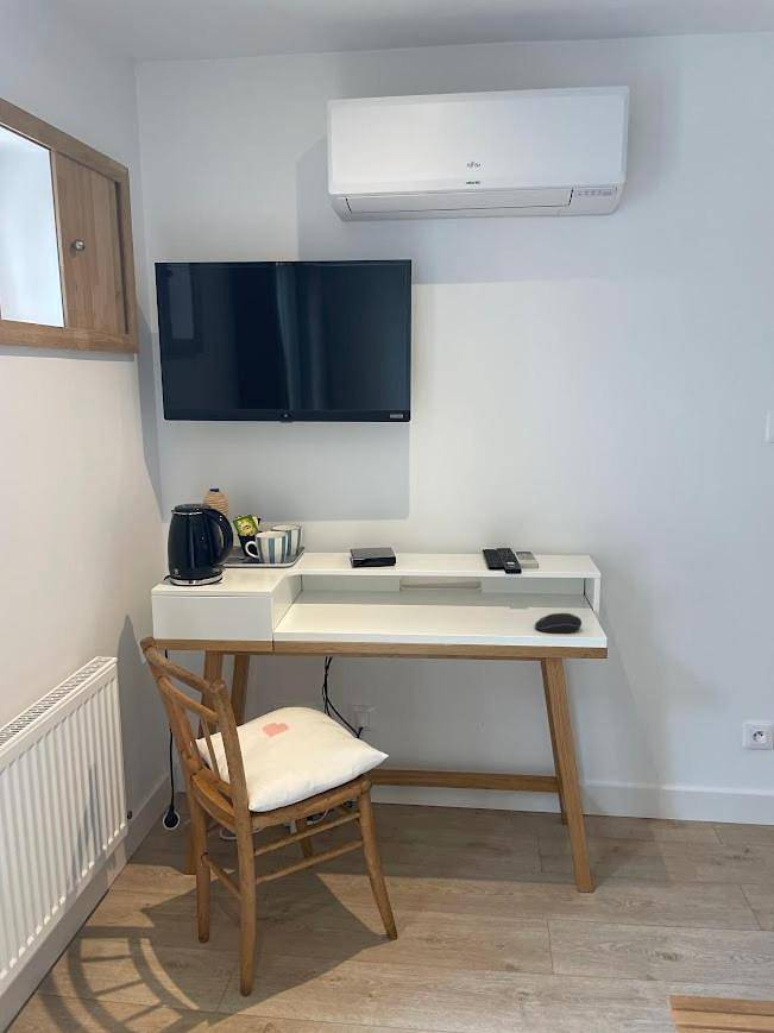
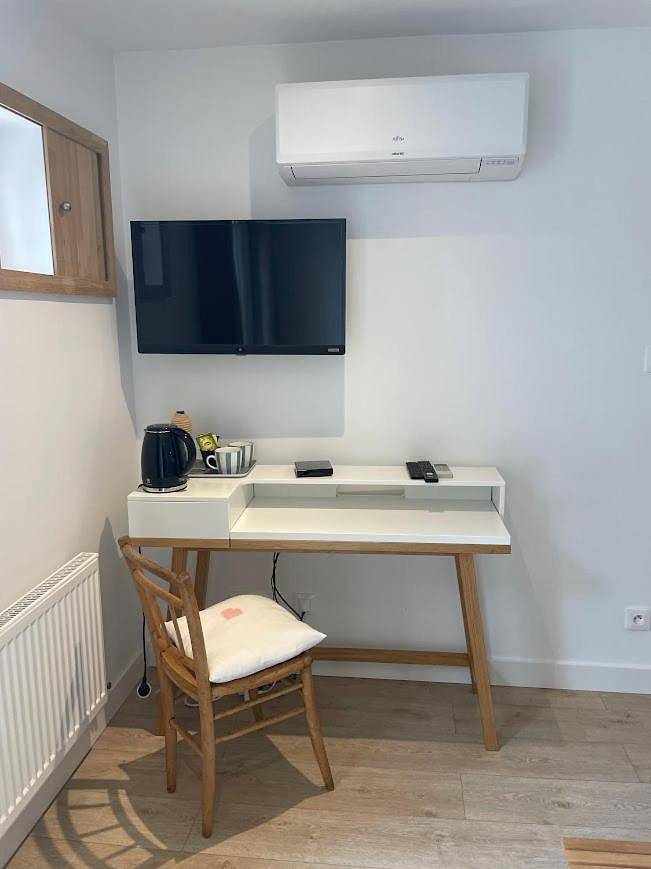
- computer mouse [534,612,583,634]
